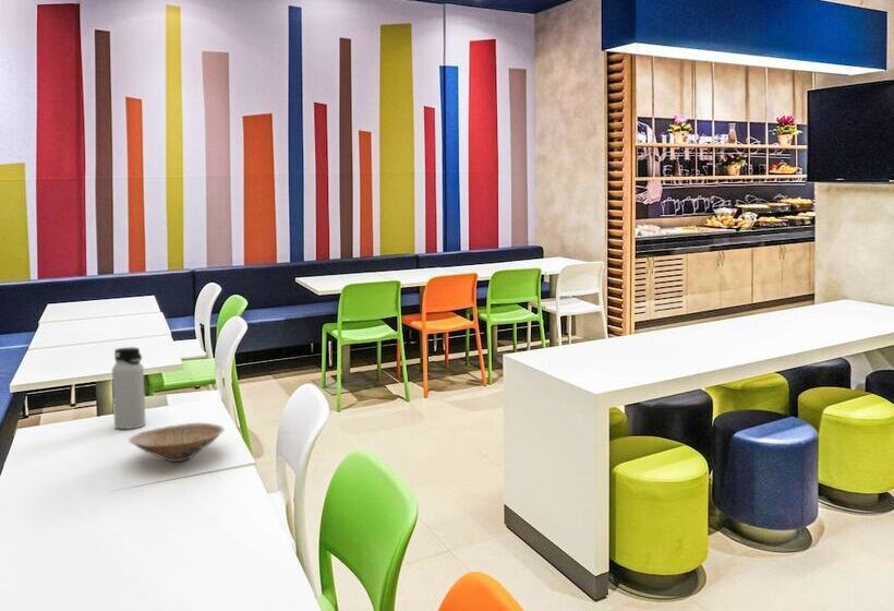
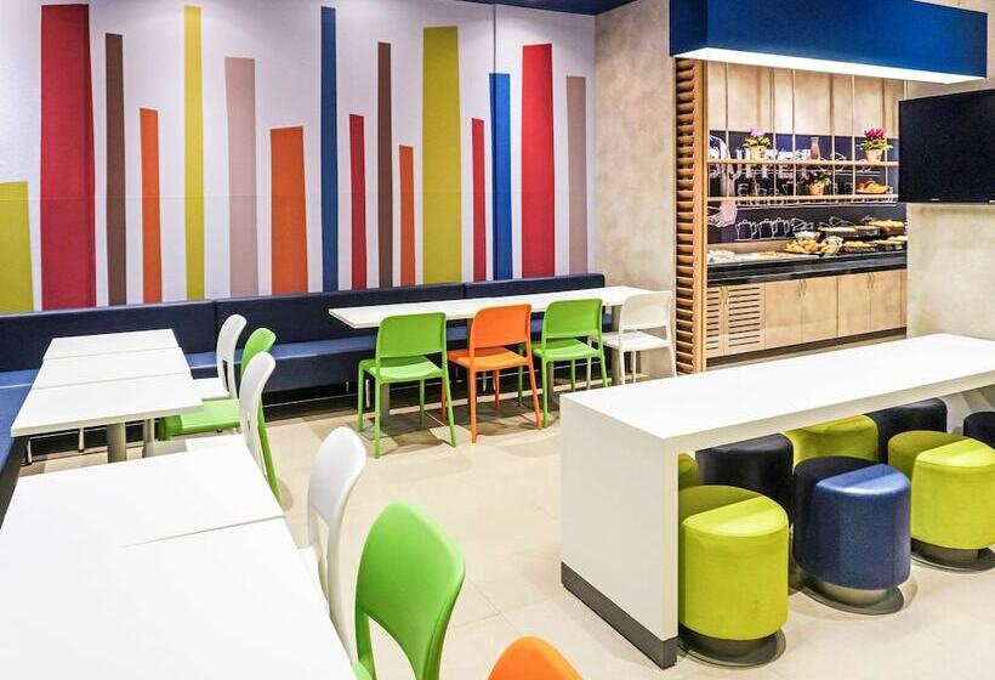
- bowl [128,422,226,463]
- water bottle [111,346,147,430]
